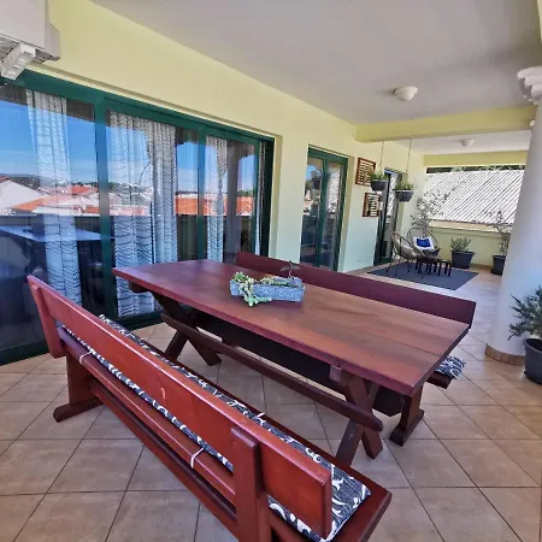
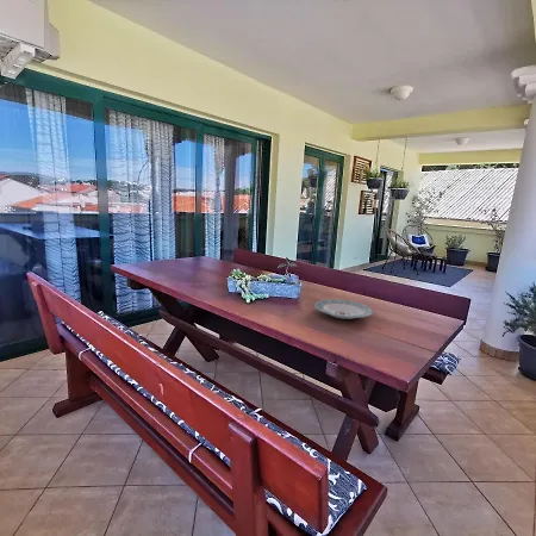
+ plate [313,298,375,320]
